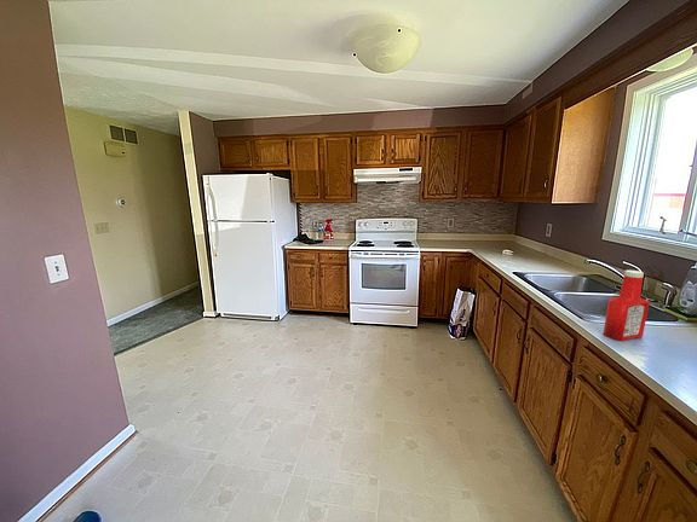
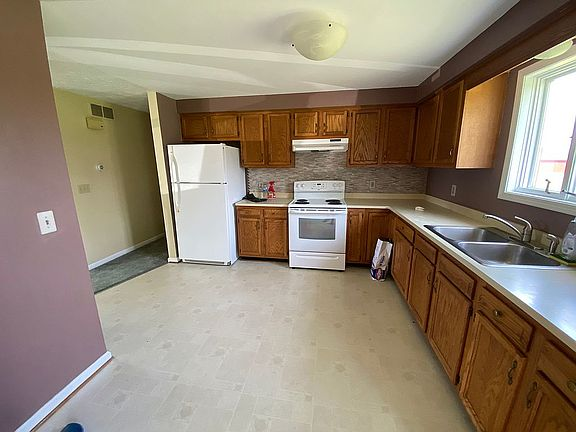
- soap bottle [603,269,651,342]
